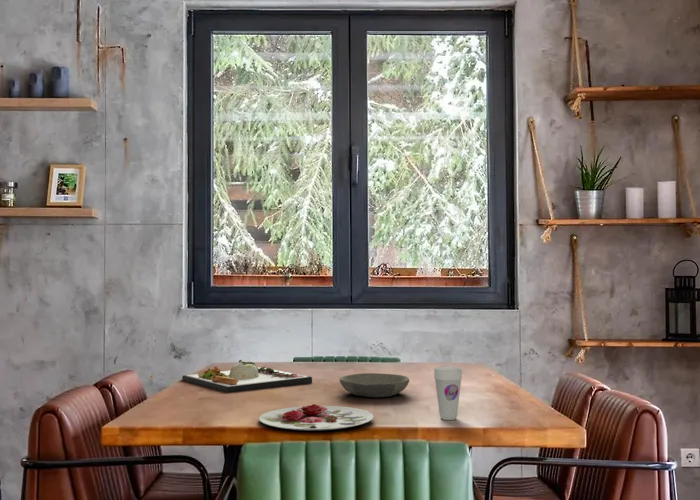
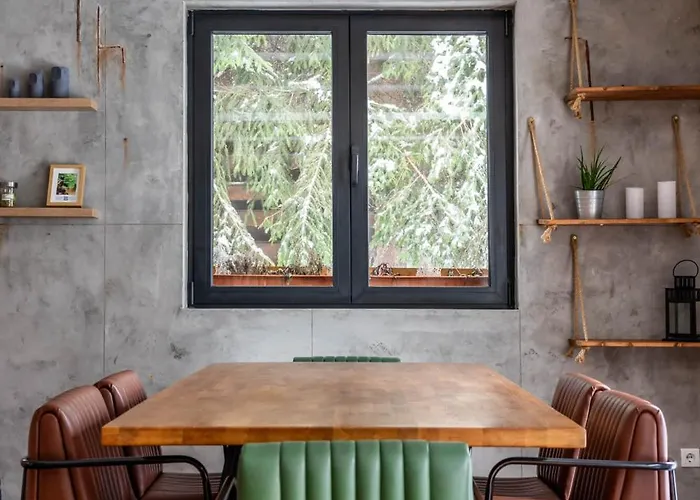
- bowl [339,372,410,399]
- cup [433,366,463,421]
- dinner plate [181,359,313,393]
- plate [258,403,375,432]
